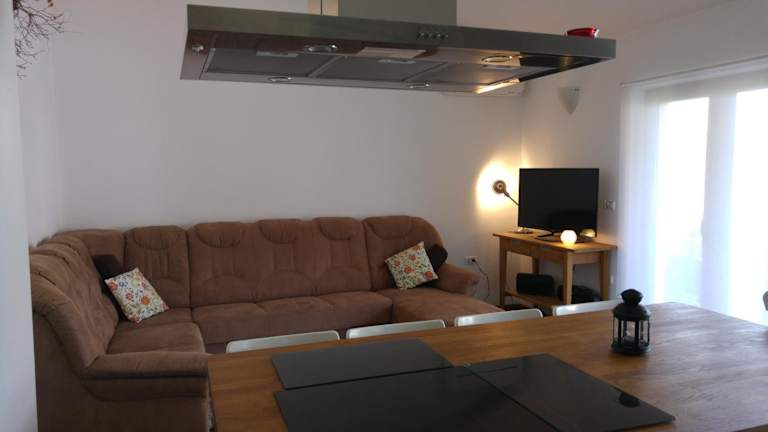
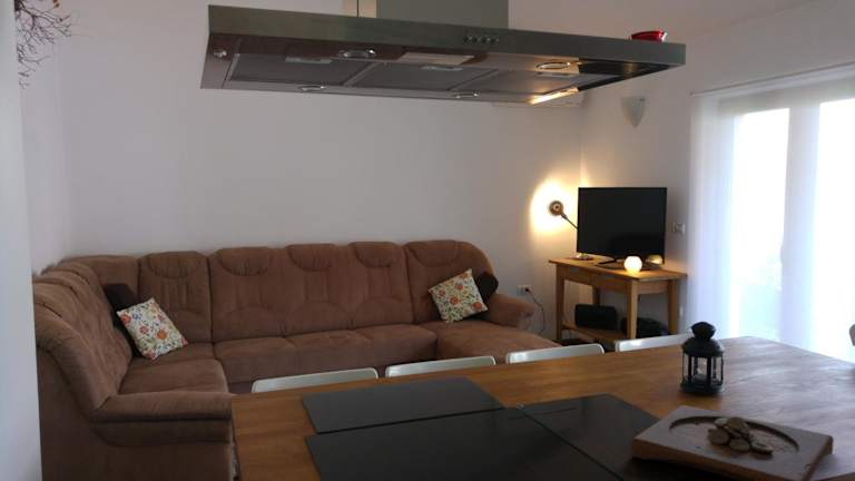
+ wooden tray [630,404,835,481]
